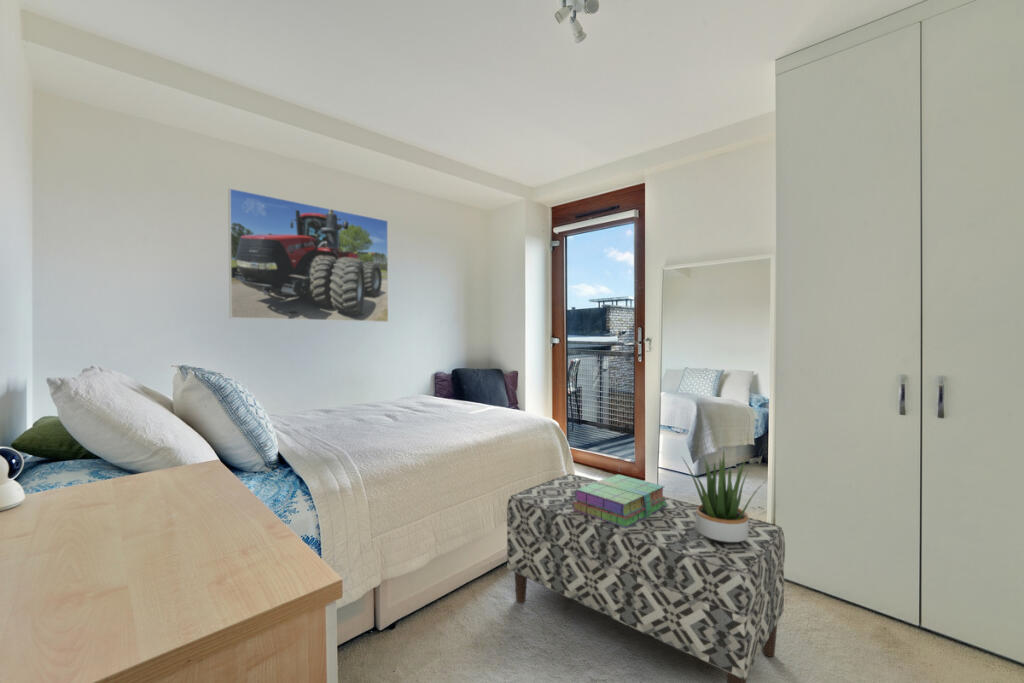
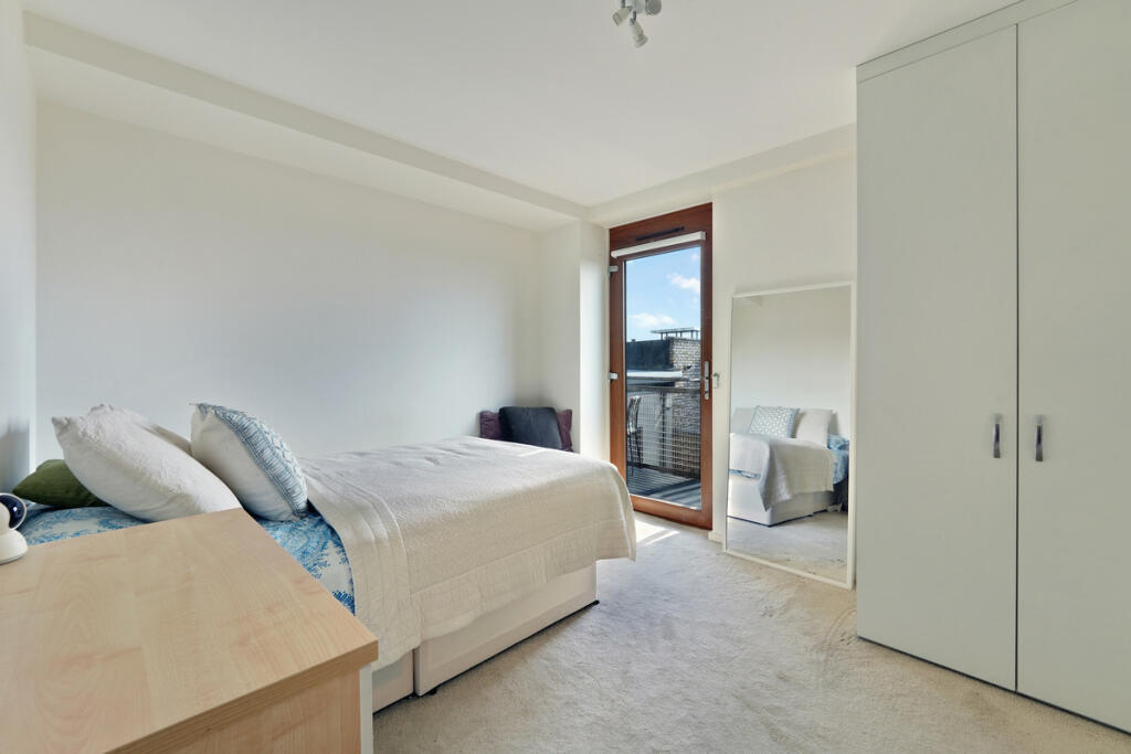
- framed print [227,187,389,323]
- stack of books [572,474,668,528]
- bench [506,473,786,683]
- potted plant [680,449,770,544]
